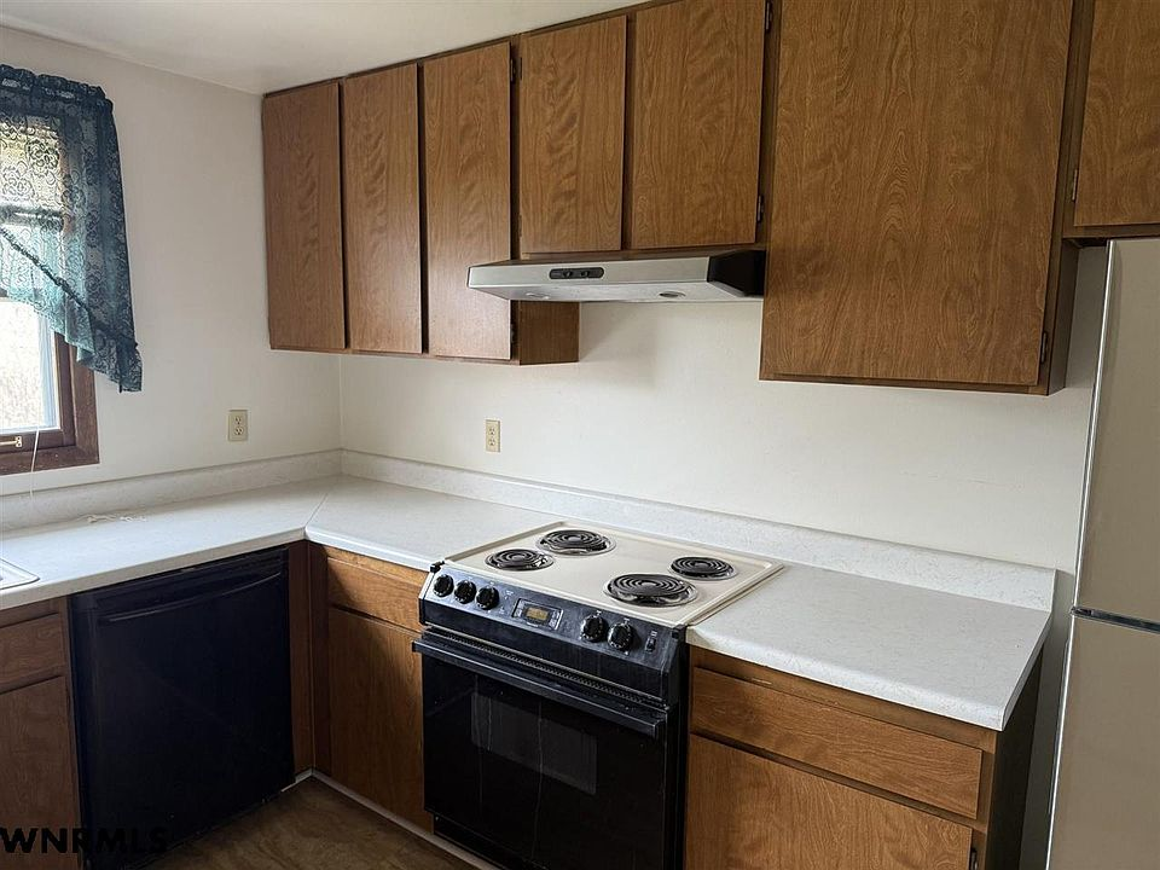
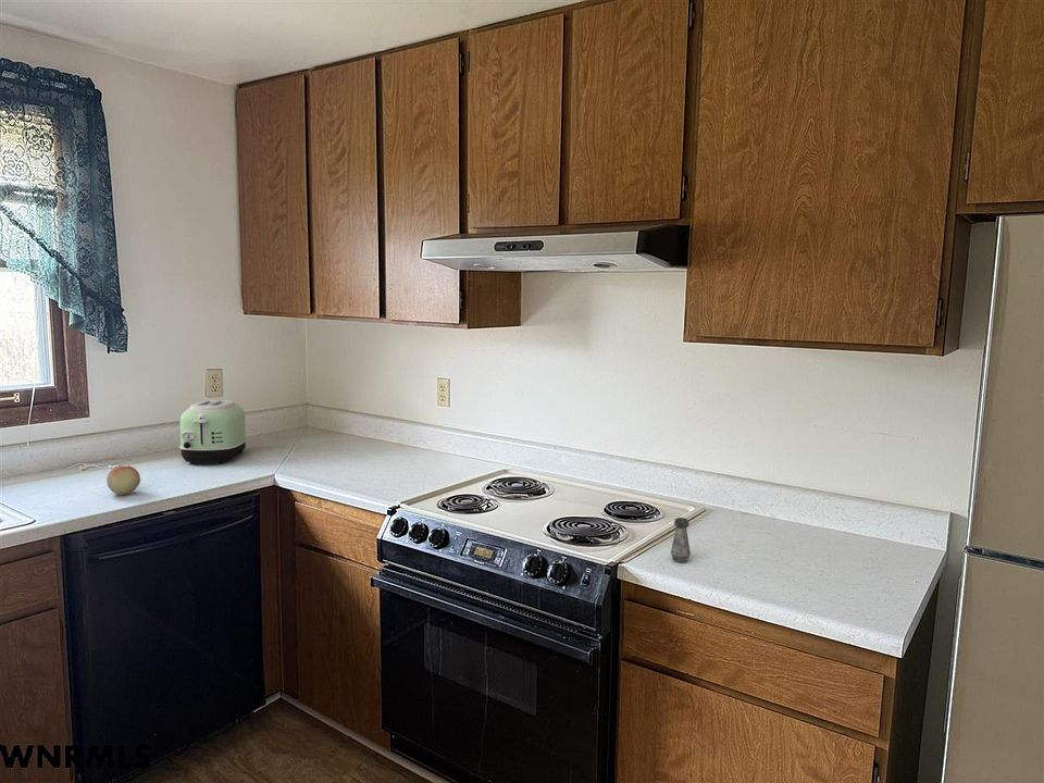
+ salt shaker [670,517,692,563]
+ toaster [178,399,248,464]
+ fruit [105,465,141,496]
